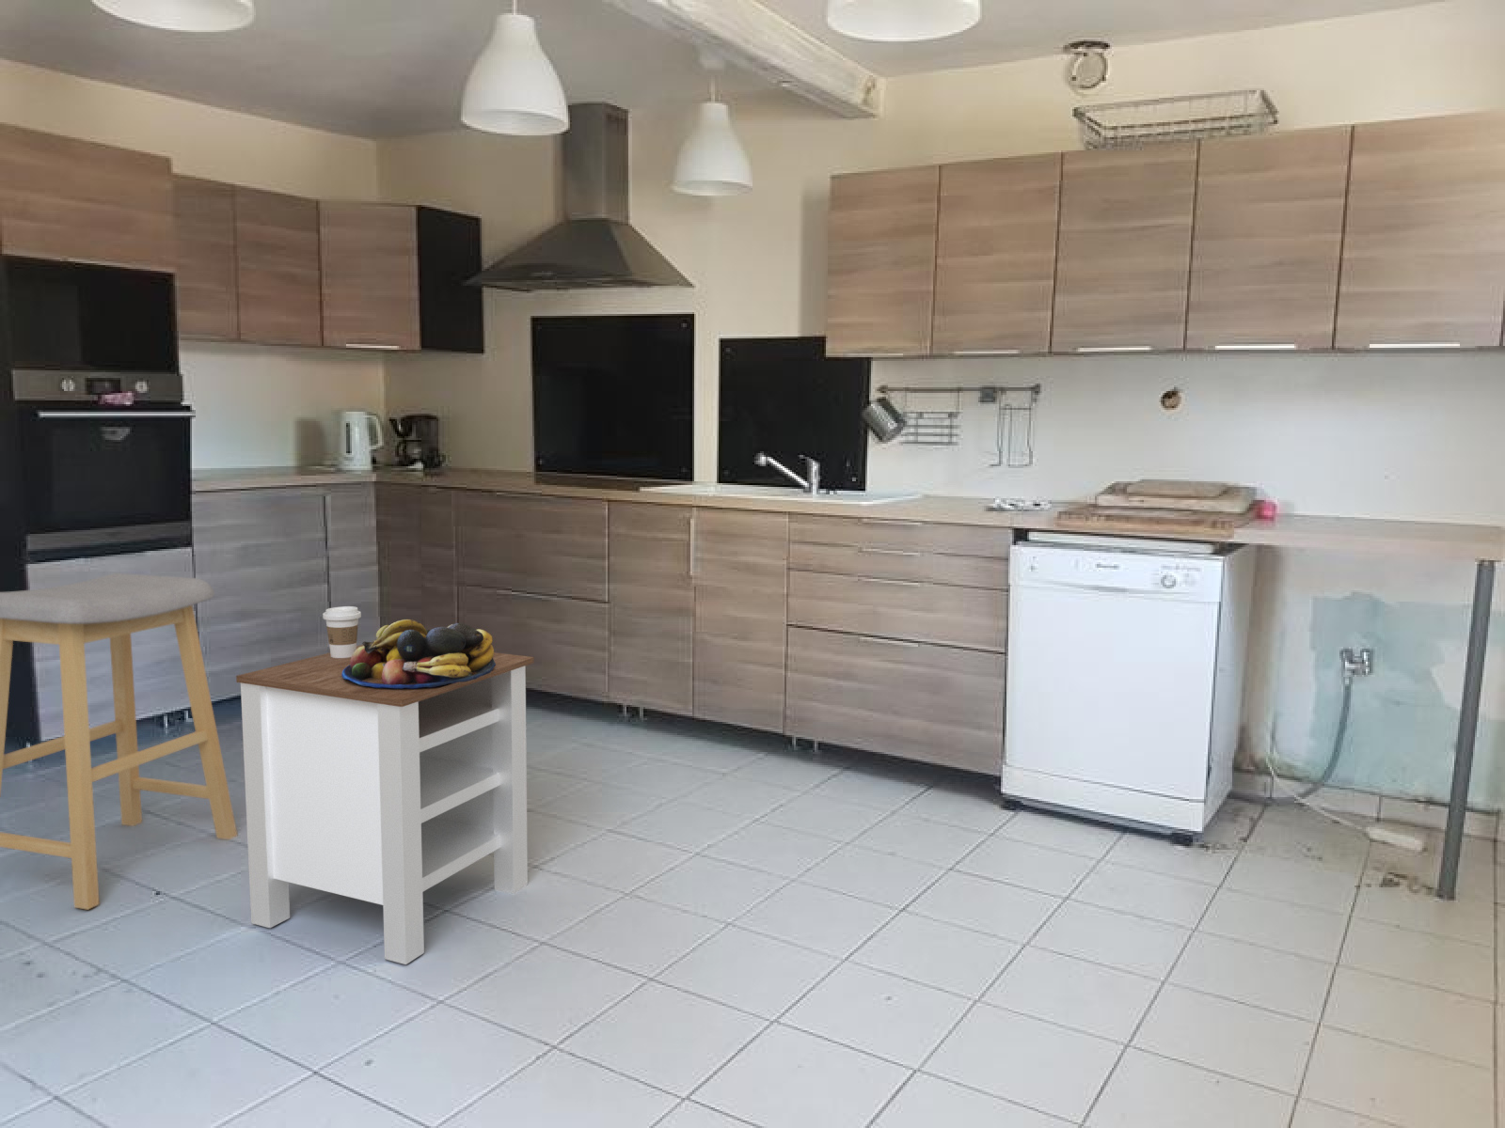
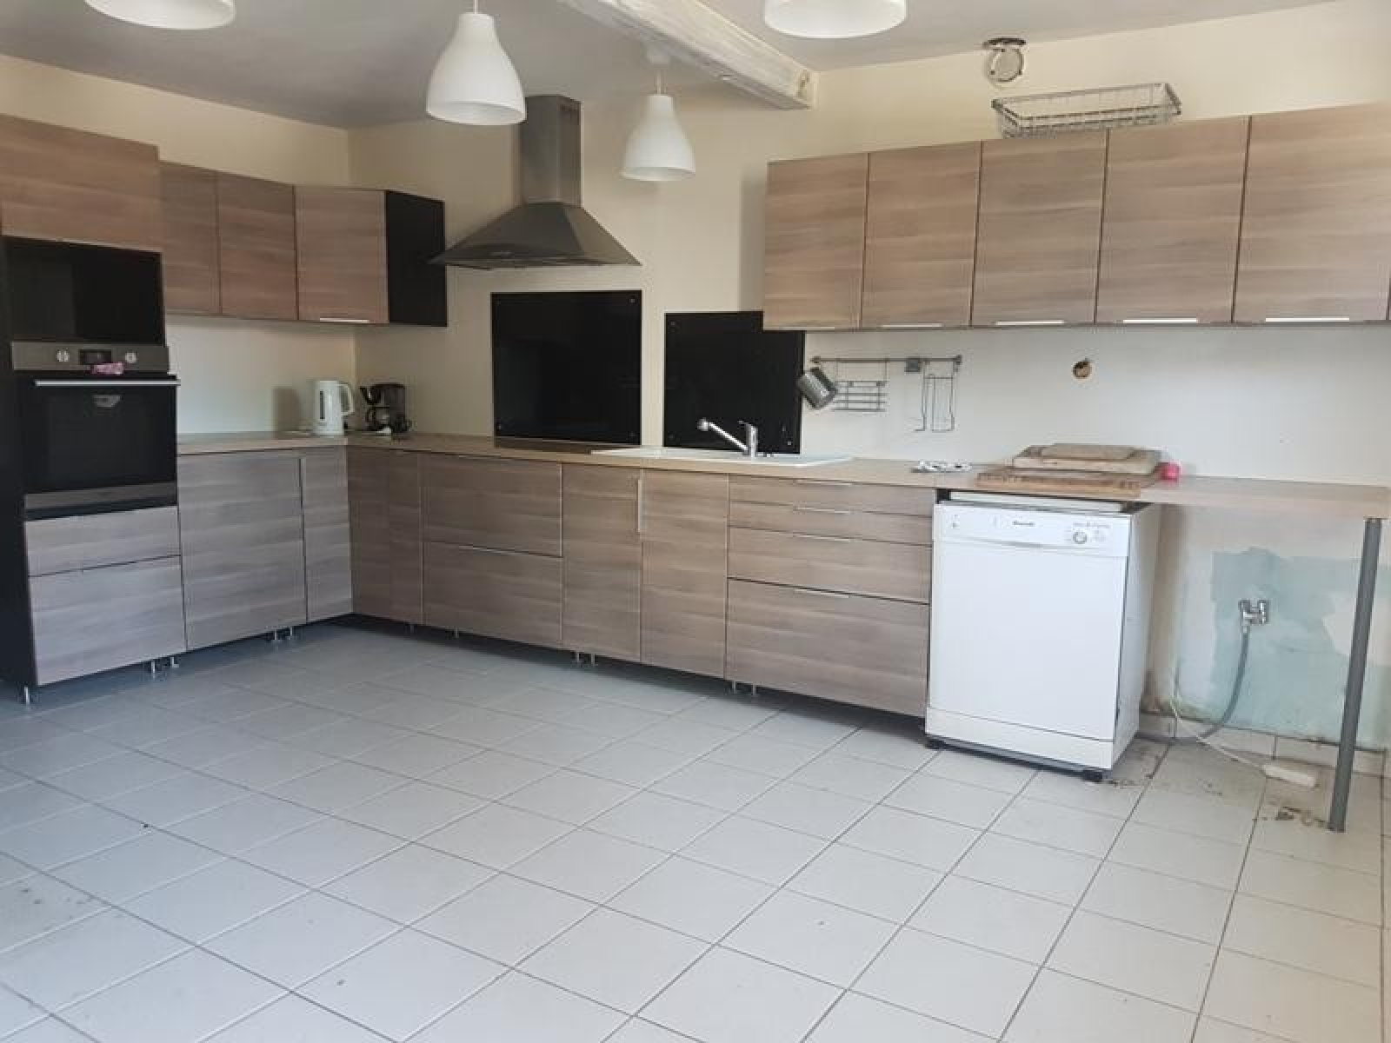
- fruit bowl [341,619,495,688]
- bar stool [0,572,238,911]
- coffee cup [321,605,363,658]
- side table [235,643,534,966]
